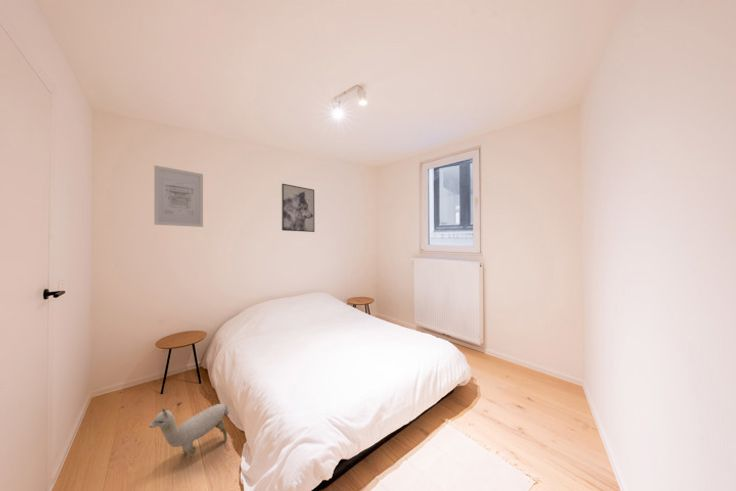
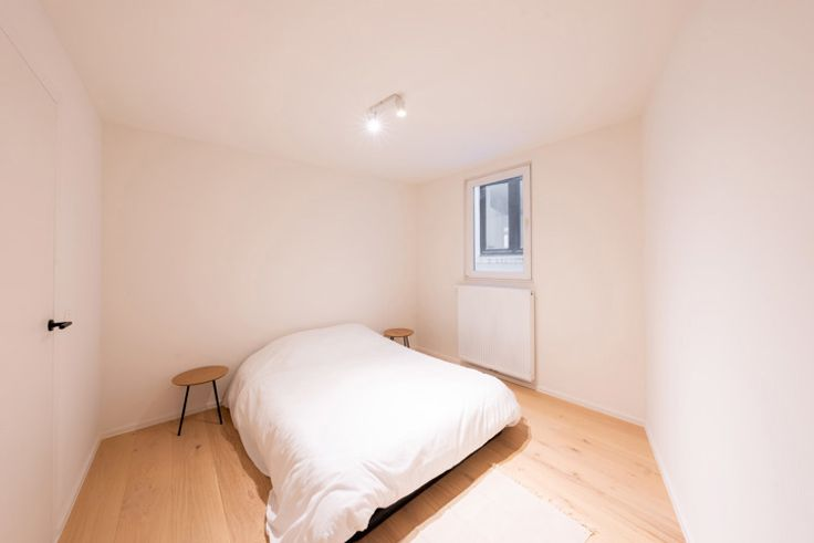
- wall art [281,183,316,233]
- wall art [153,164,204,228]
- plush toy [148,403,230,459]
